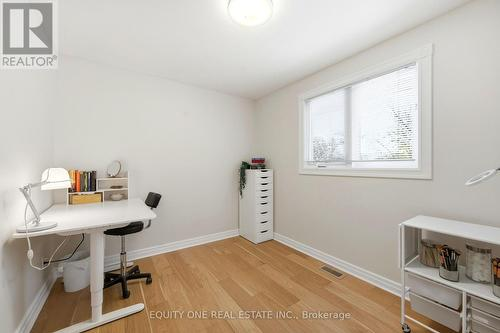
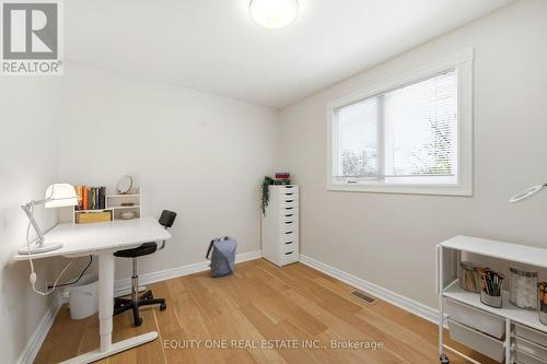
+ backpack [205,235,238,278]
